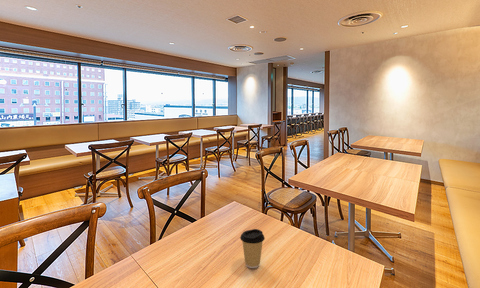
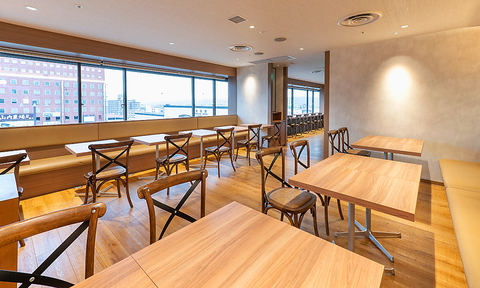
- coffee cup [239,228,266,269]
